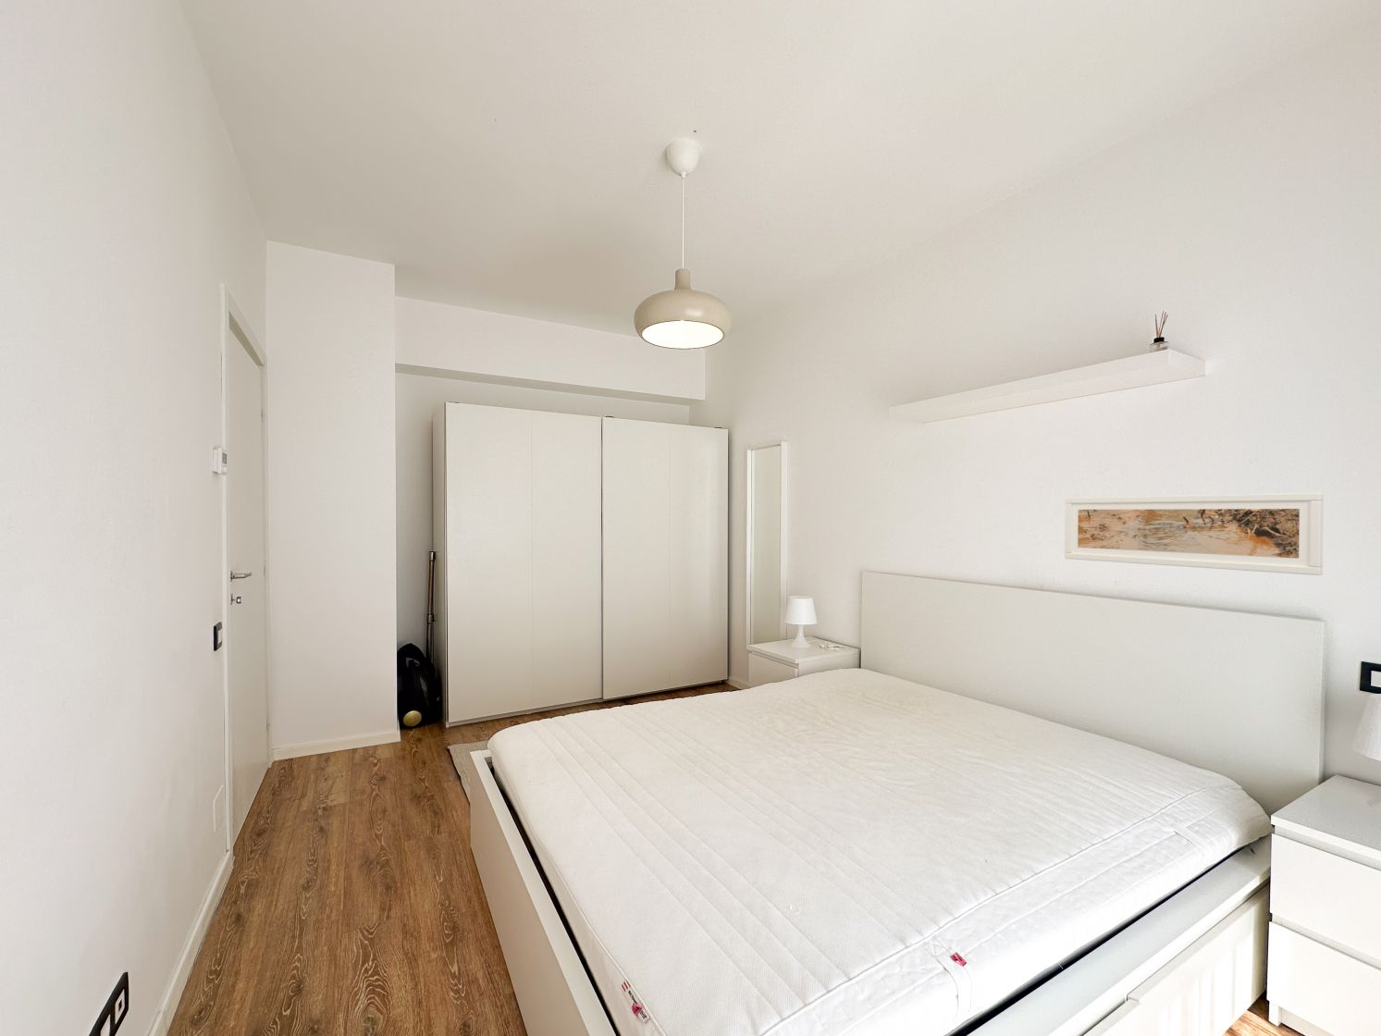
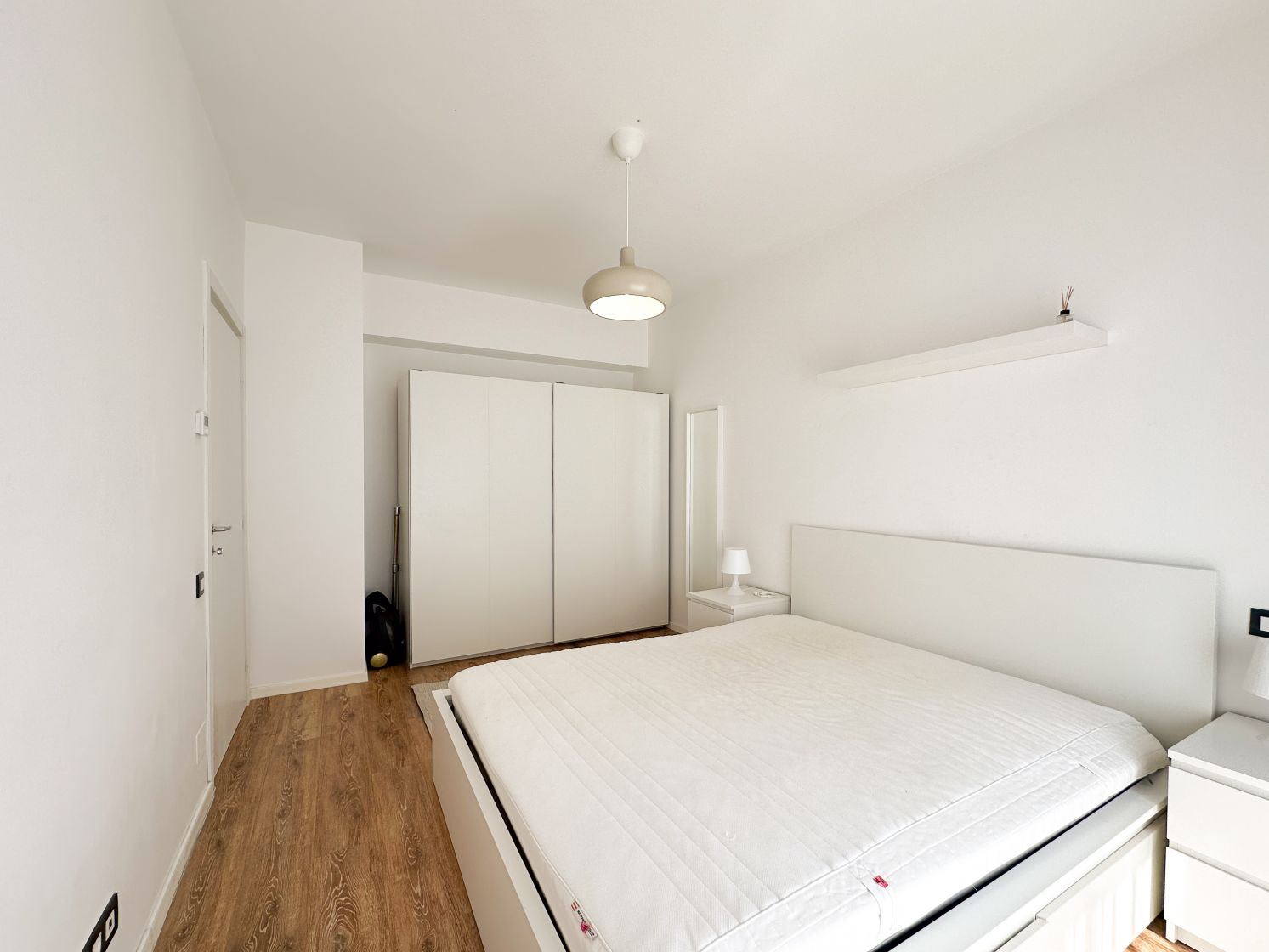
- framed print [1063,492,1324,577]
